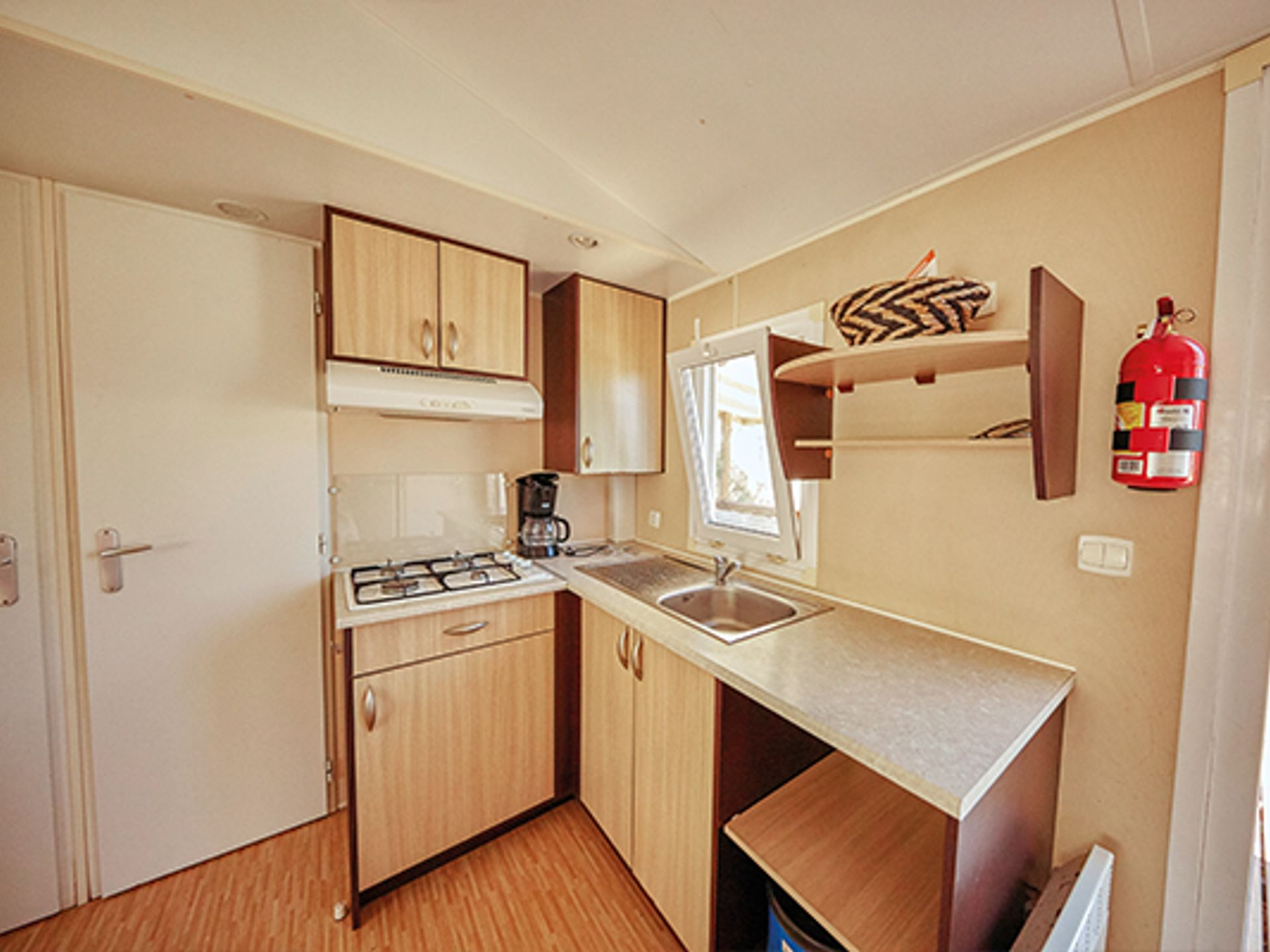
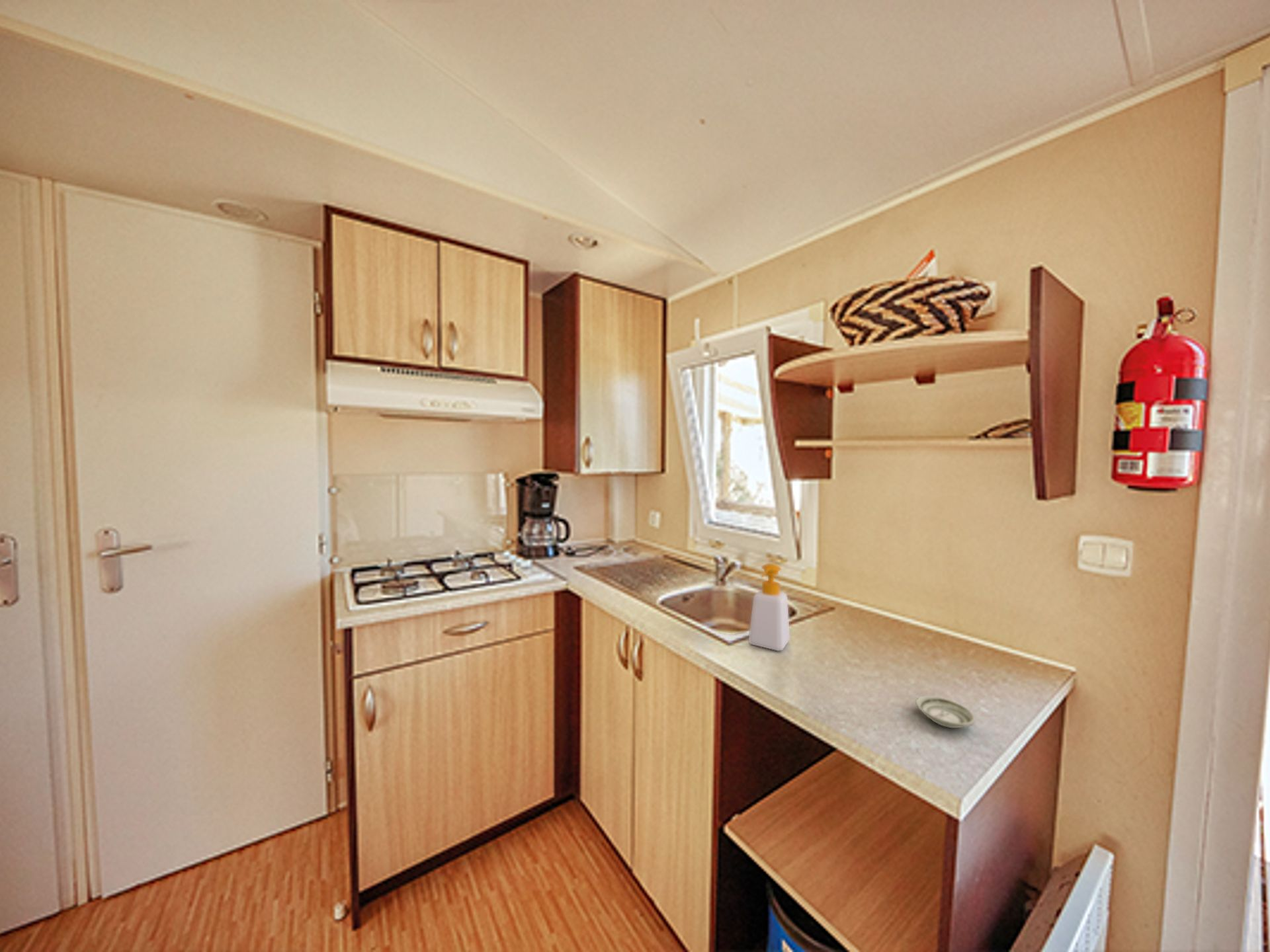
+ soap bottle [748,563,790,651]
+ saucer [915,695,976,729]
